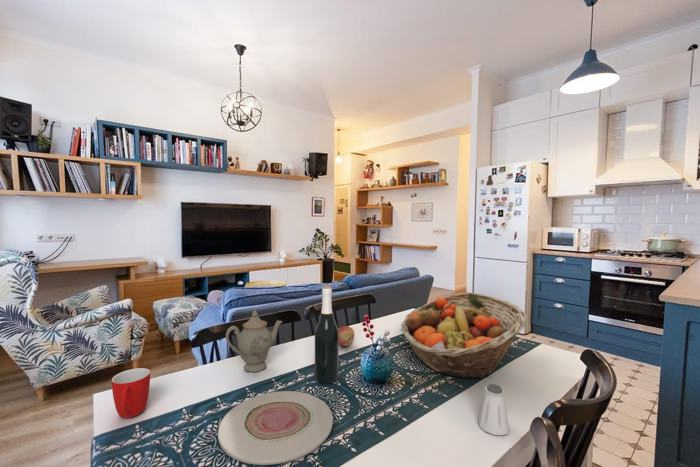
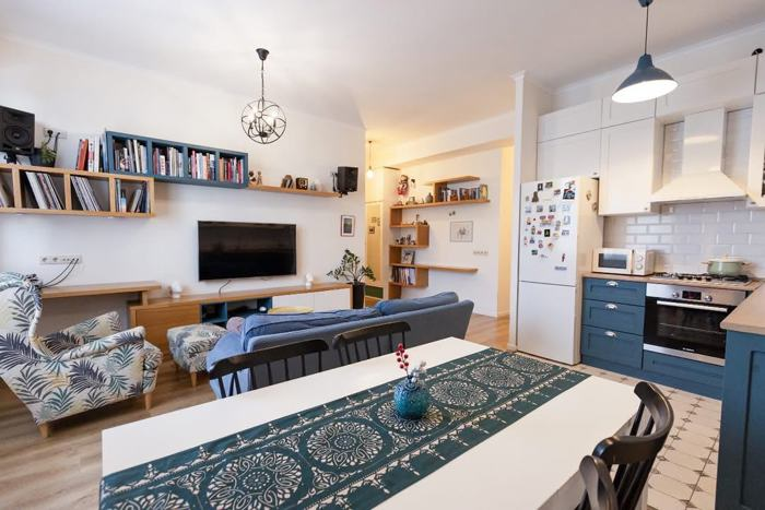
- fruit basket [400,292,527,380]
- saltshaker [477,383,511,437]
- chinaware [225,309,283,373]
- mug [111,367,151,419]
- plate [217,390,334,466]
- wine bottle [314,285,340,384]
- fruit [338,325,355,347]
